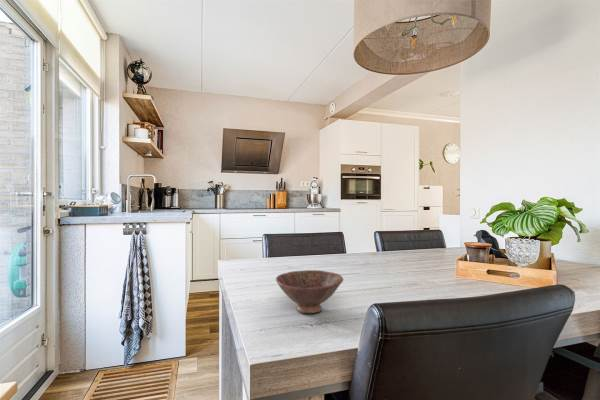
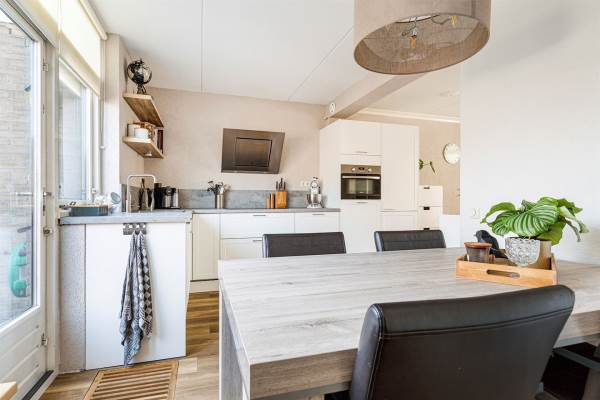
- bowl [275,269,344,314]
